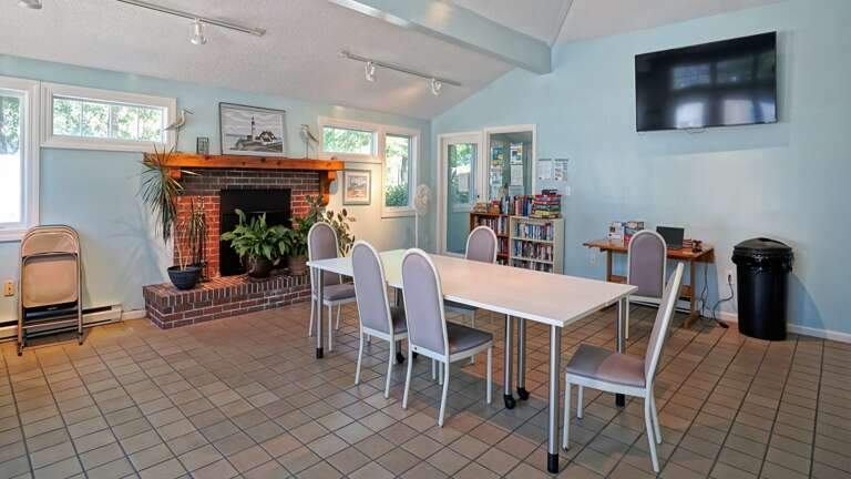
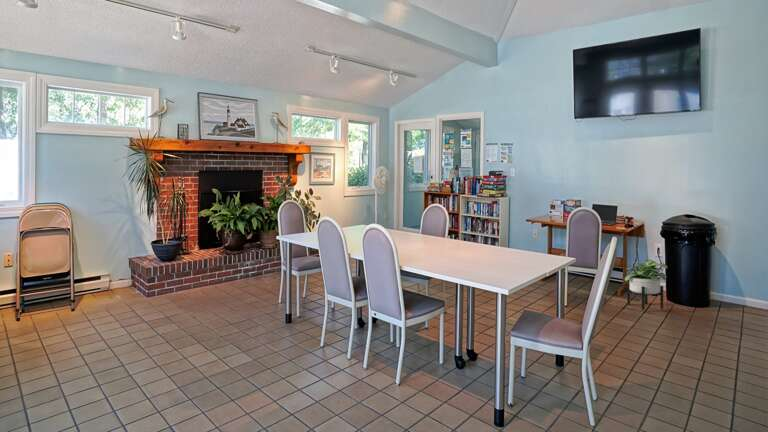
+ potted plant [624,259,669,311]
